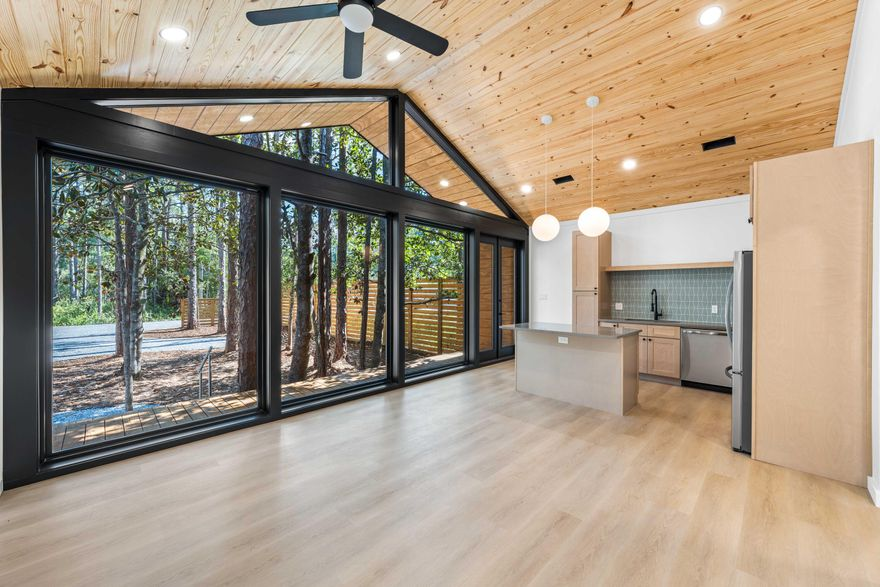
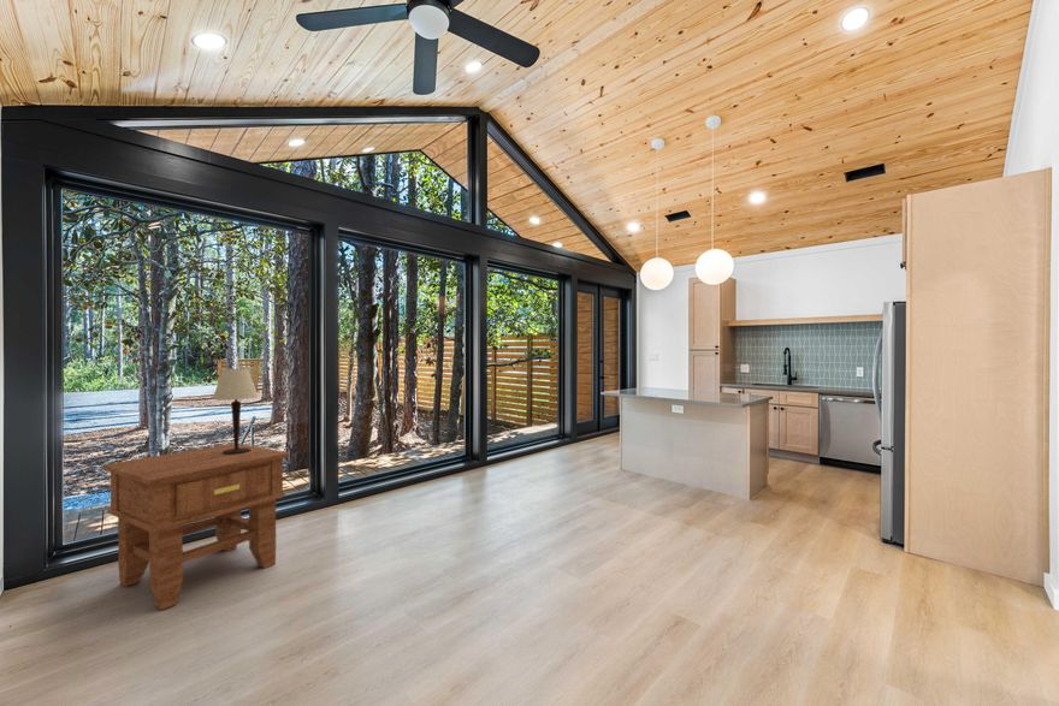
+ side table [101,443,291,611]
+ table lamp [212,367,260,455]
